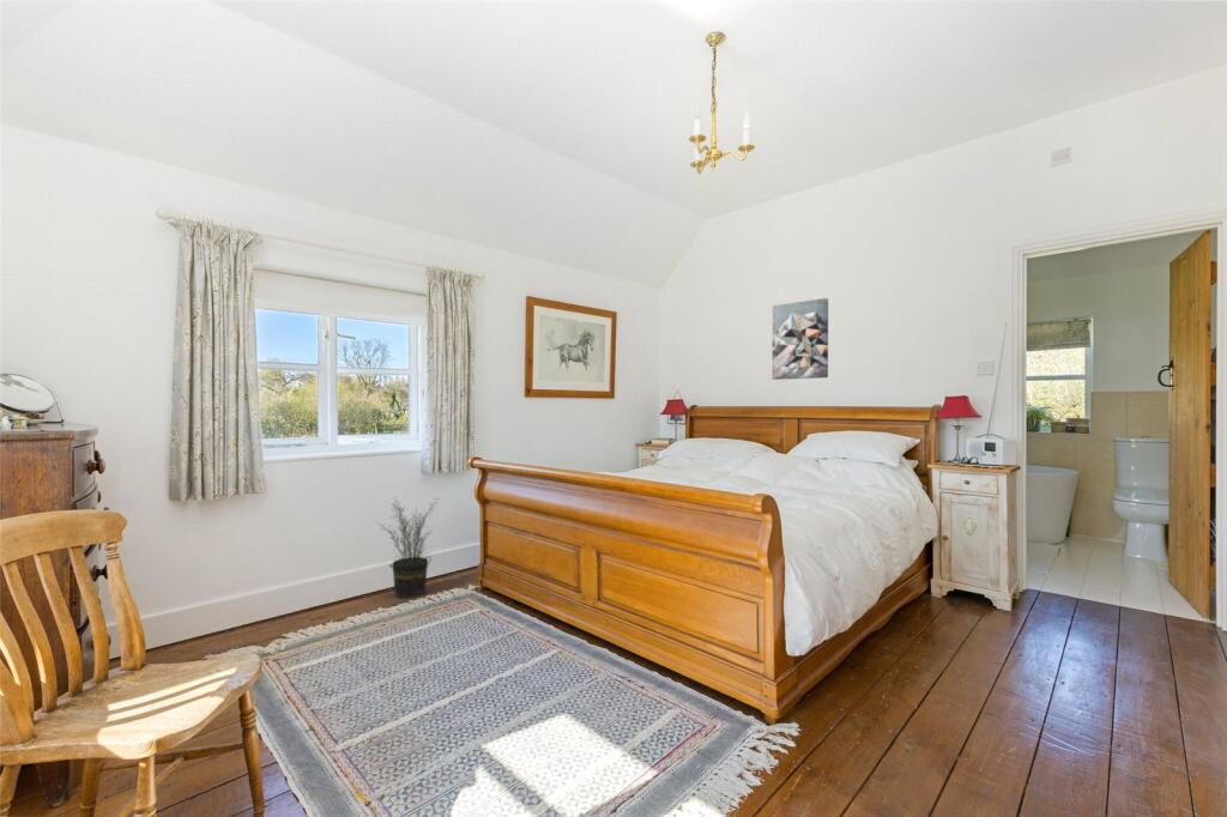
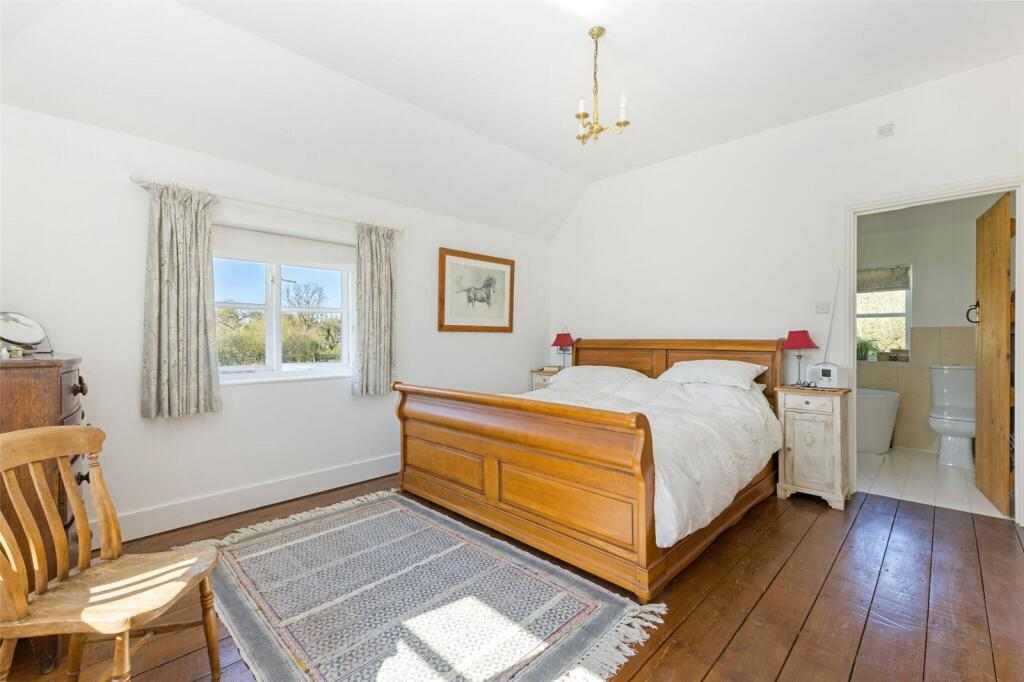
- potted plant [373,498,439,600]
- wall art [770,297,829,381]
